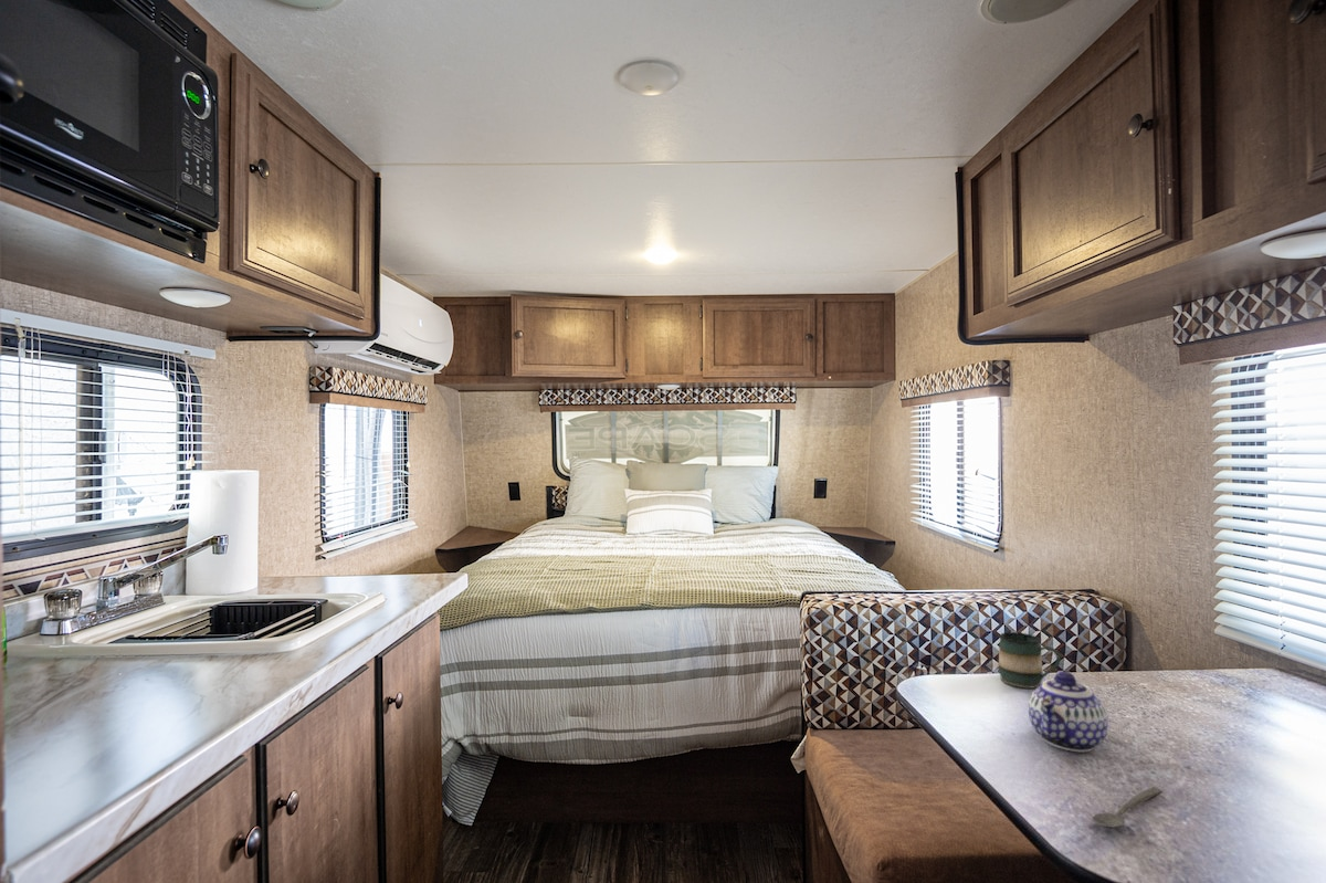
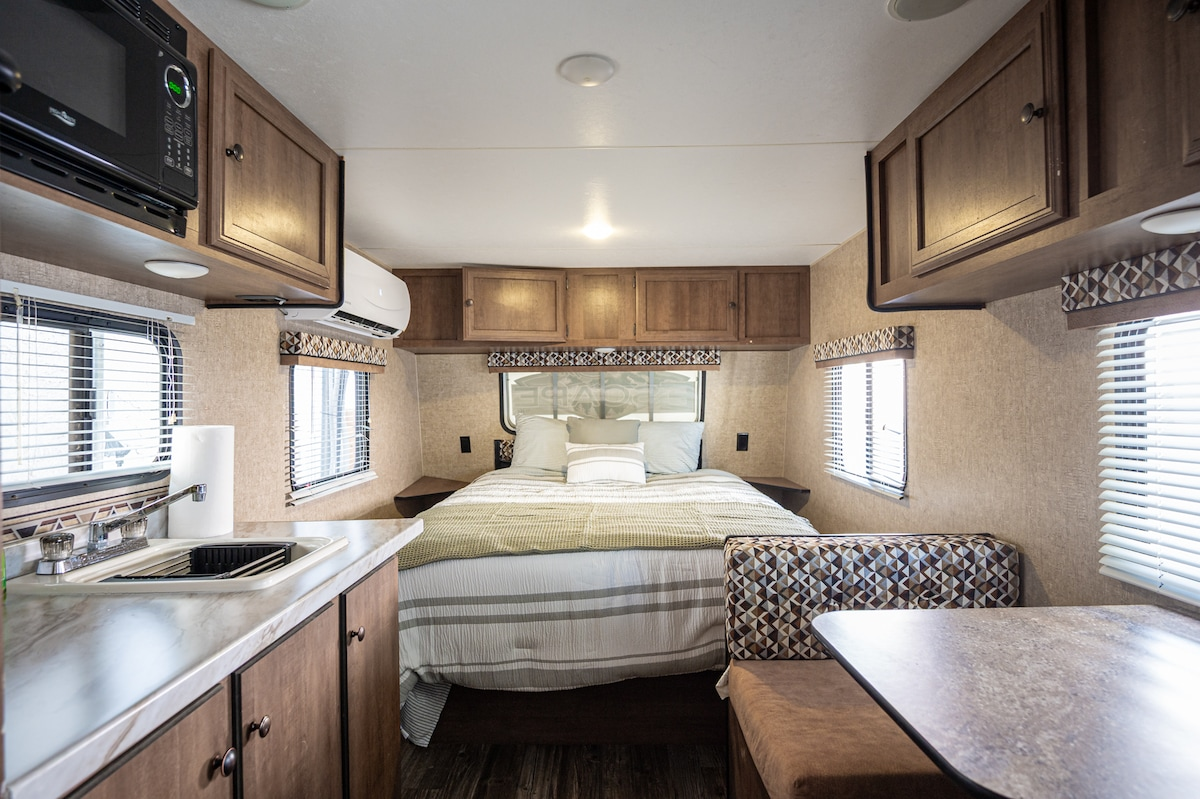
- mug [997,631,1061,690]
- spoon [1091,786,1164,829]
- teapot [1028,671,1109,753]
